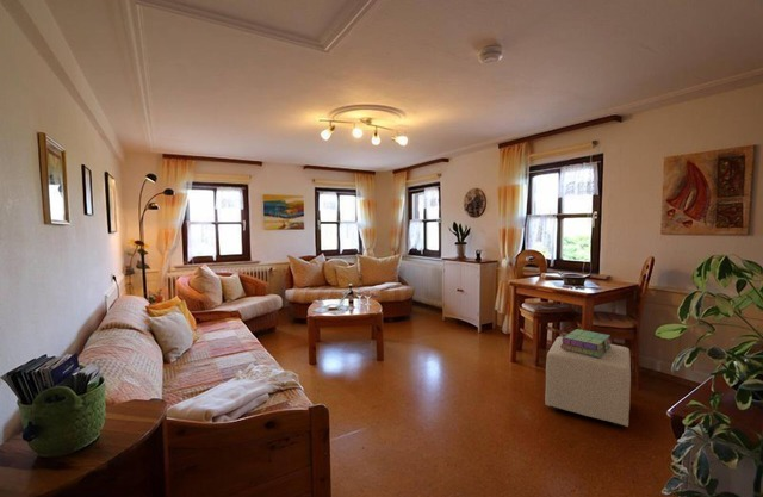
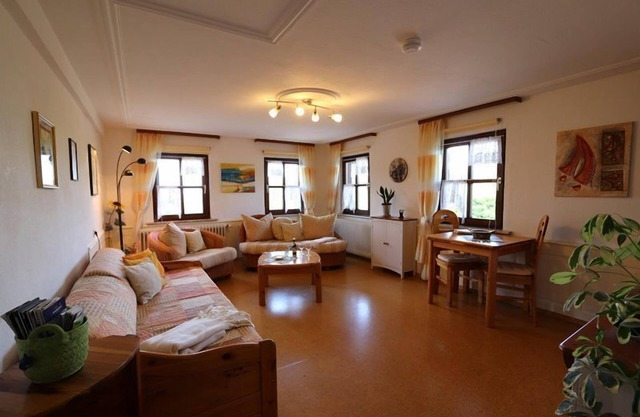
- stack of books [560,328,612,358]
- ottoman [544,336,632,428]
